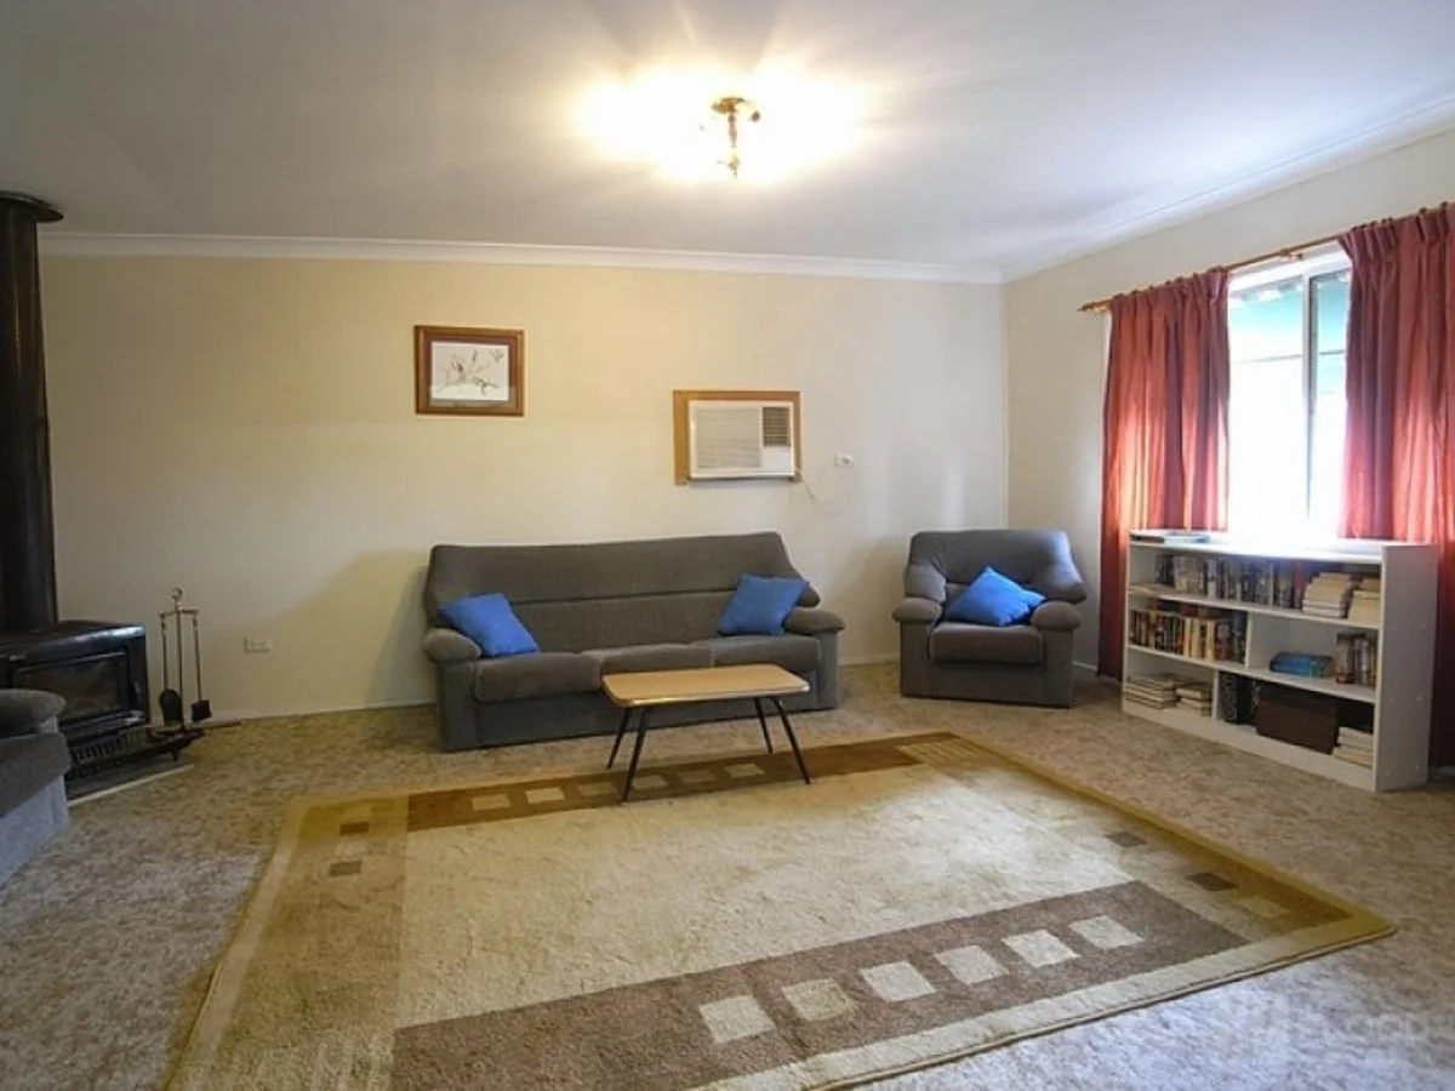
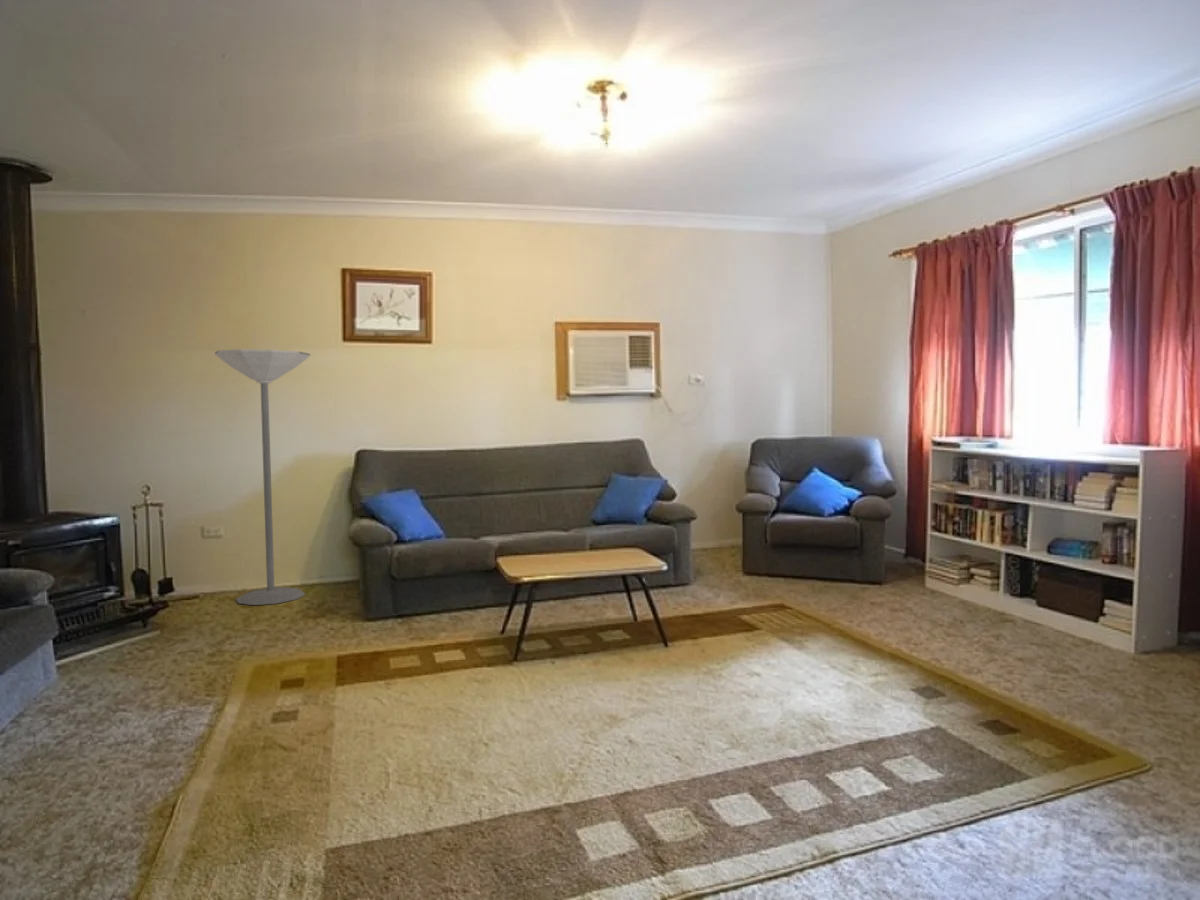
+ floor lamp [214,348,311,606]
